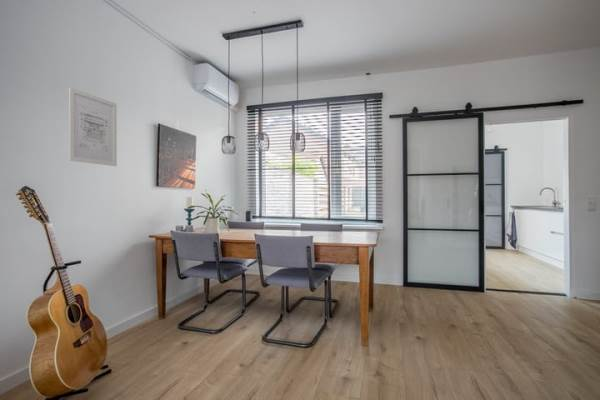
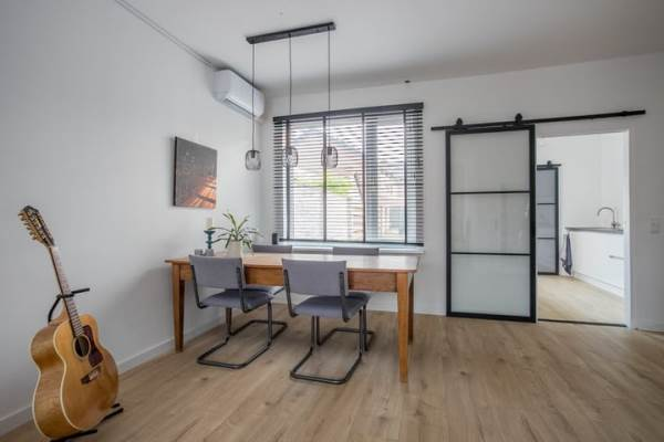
- wall art [68,86,118,167]
